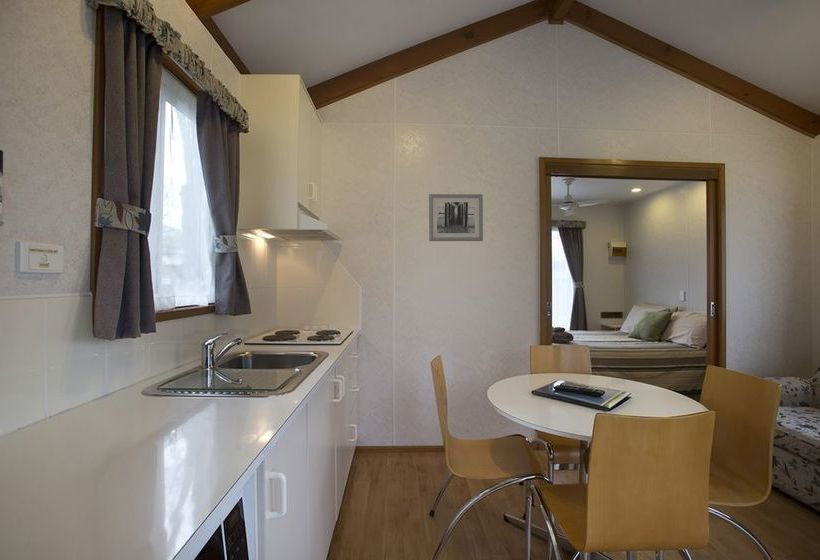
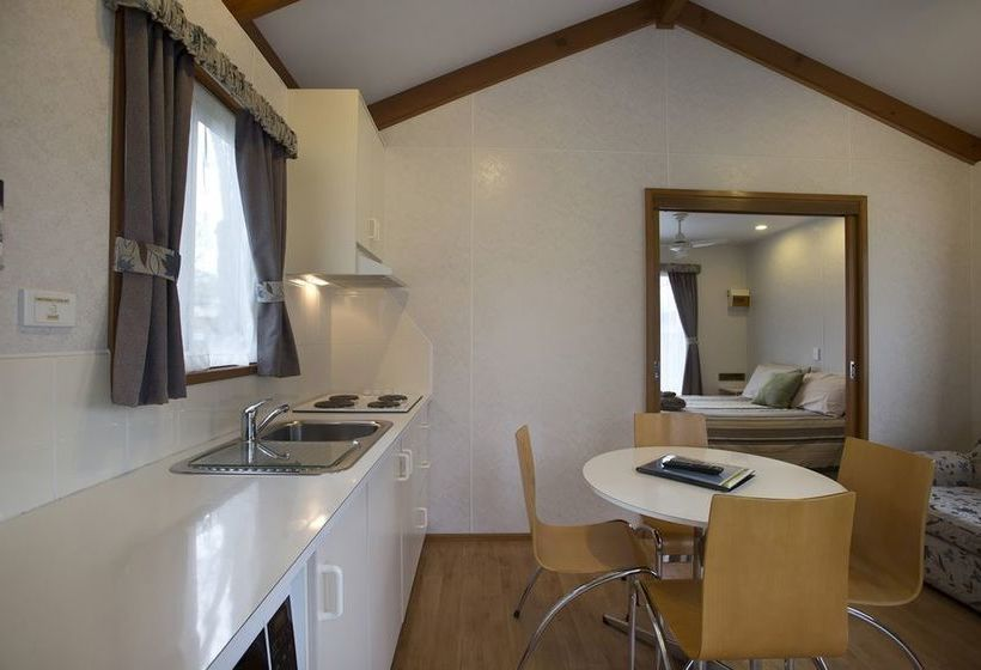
- wall art [428,193,484,242]
